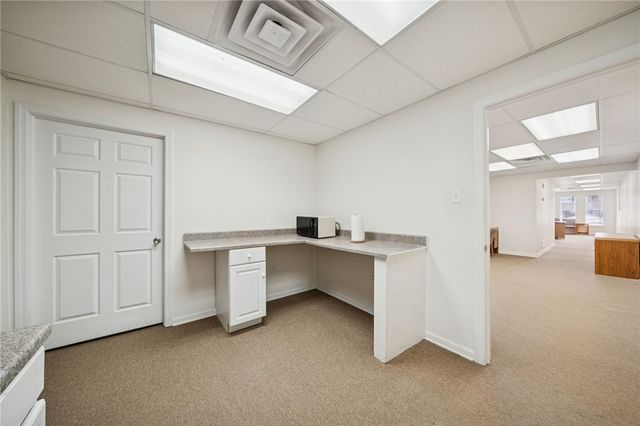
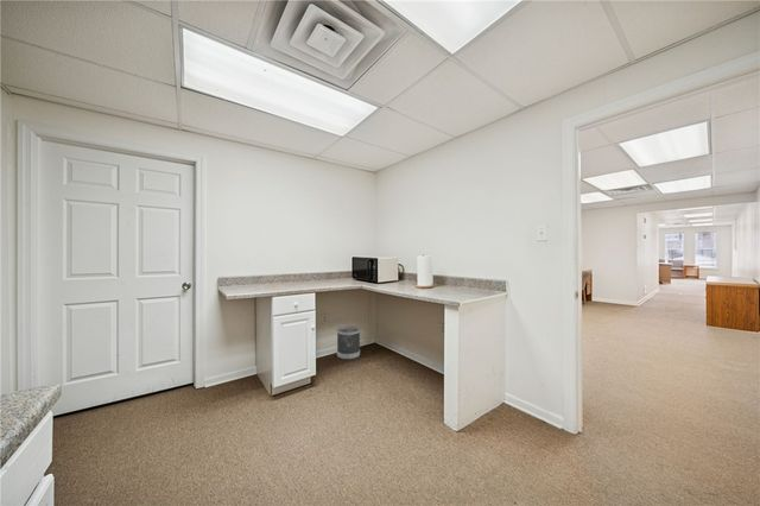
+ wastebasket [336,325,361,361]
